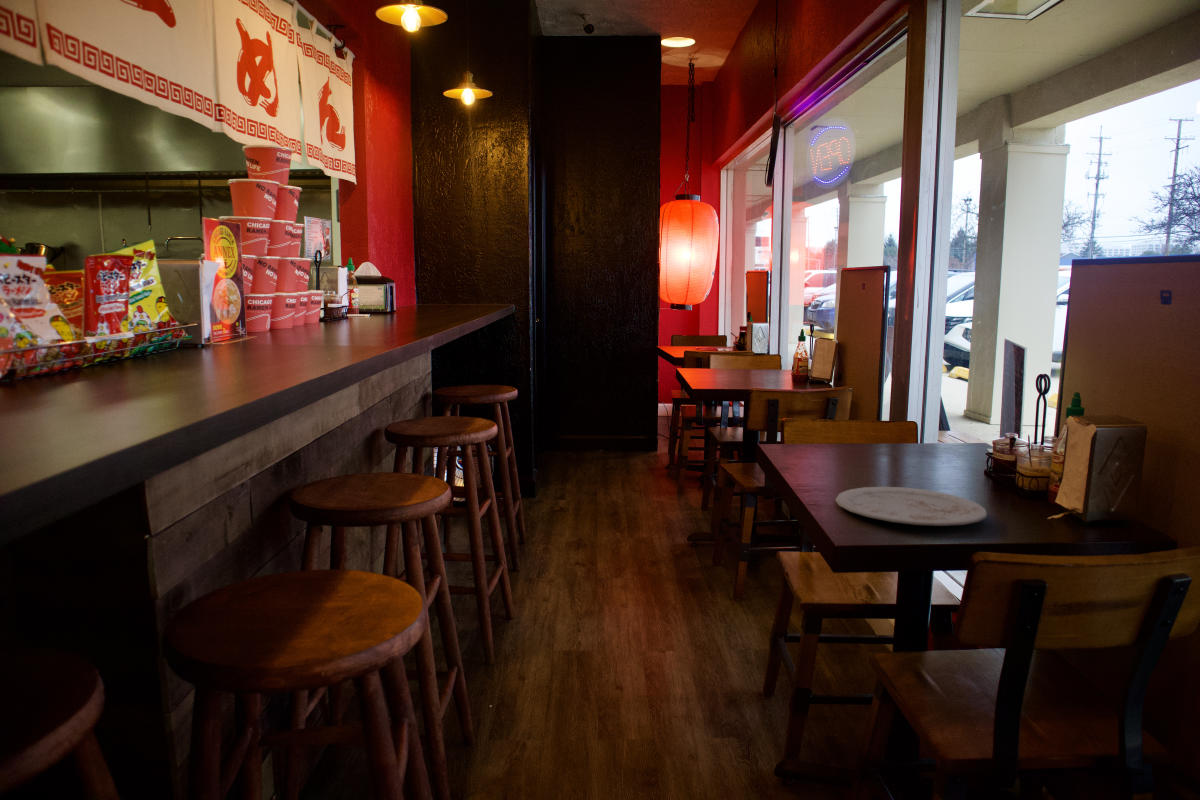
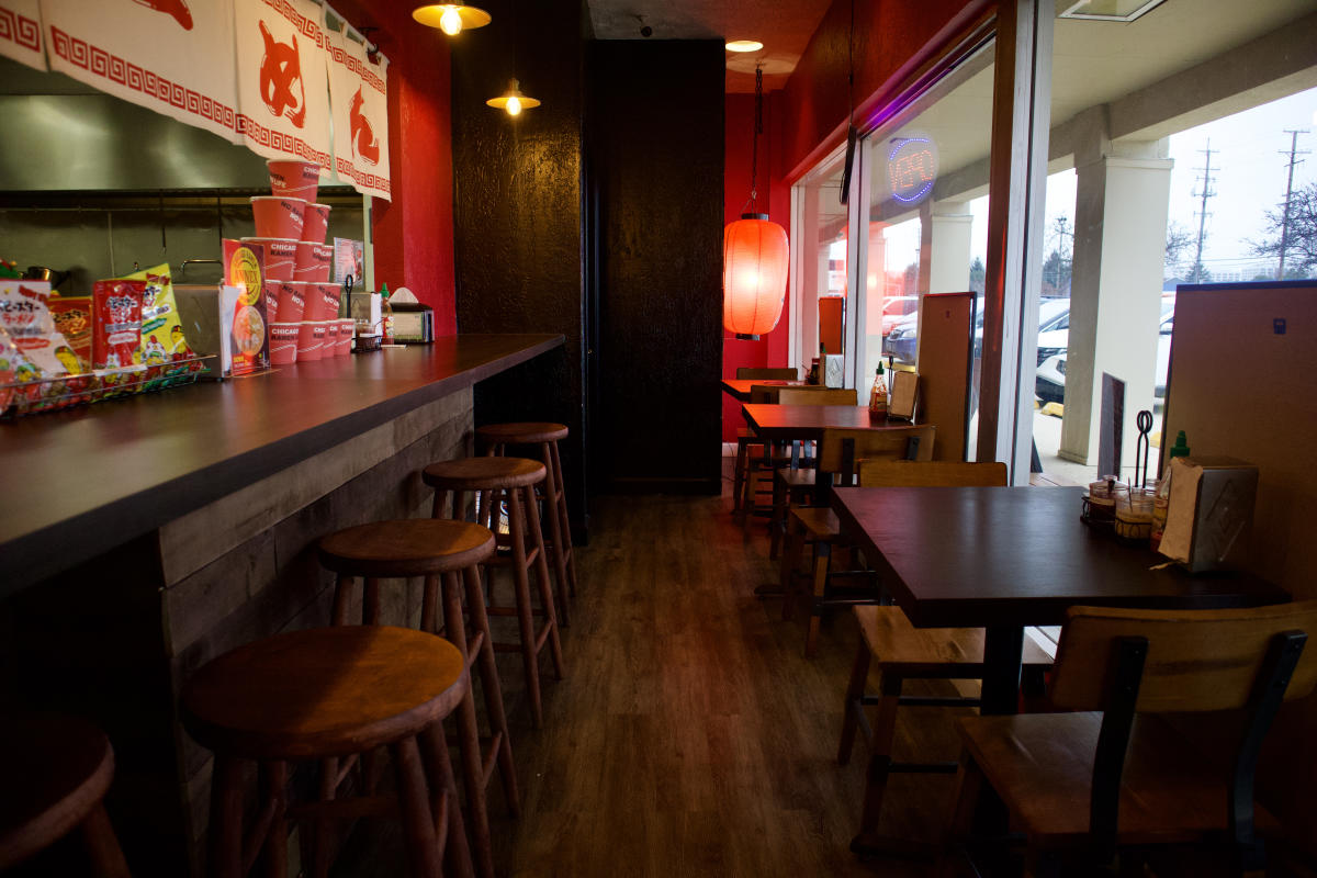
- plate [834,486,988,527]
